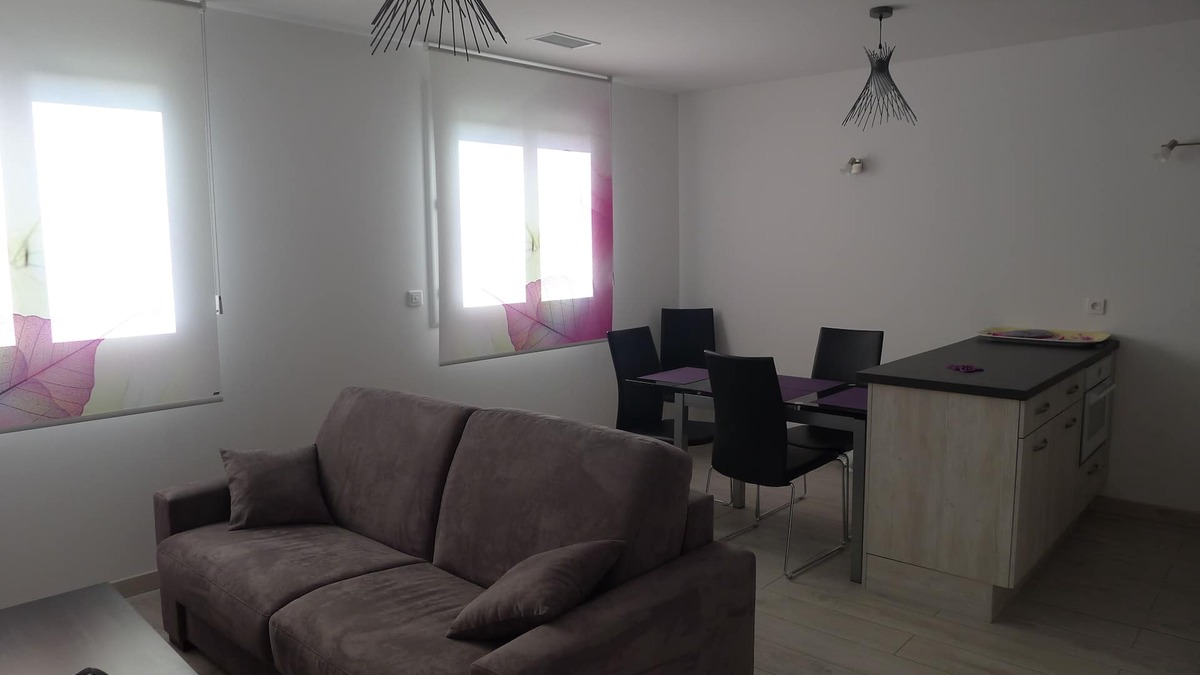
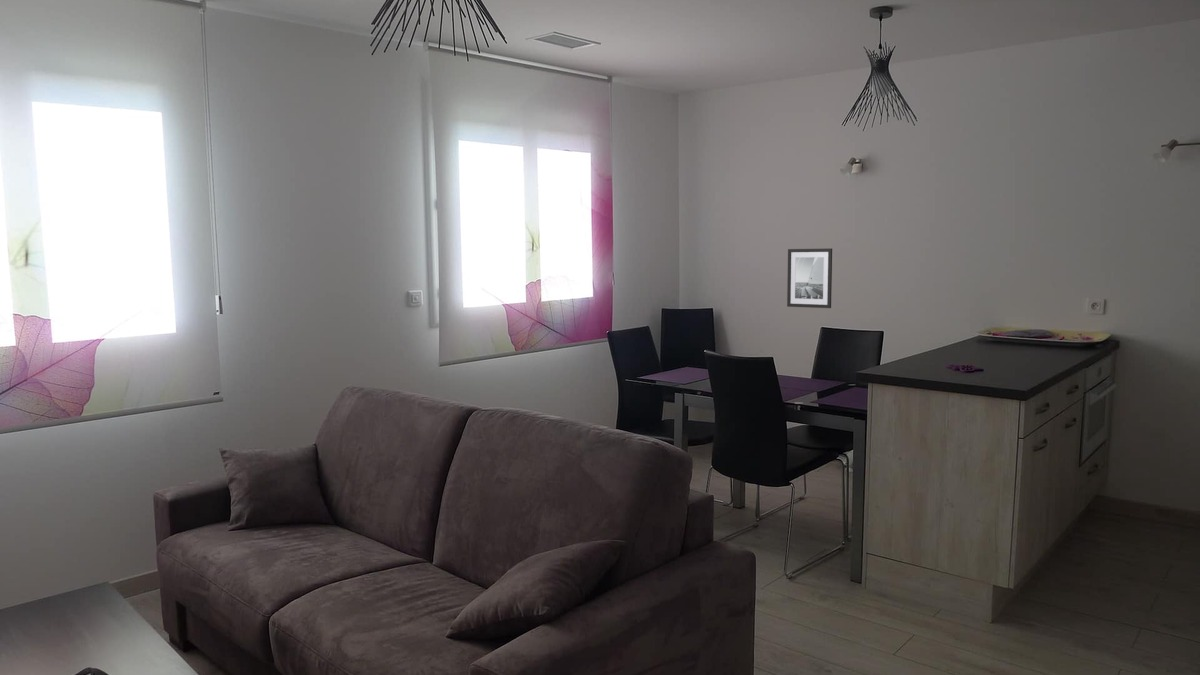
+ wall art [786,248,833,309]
